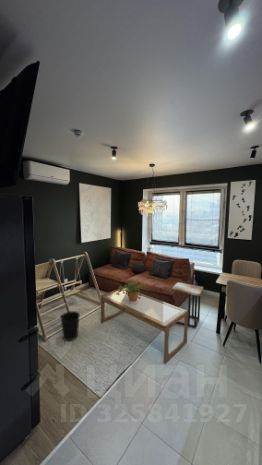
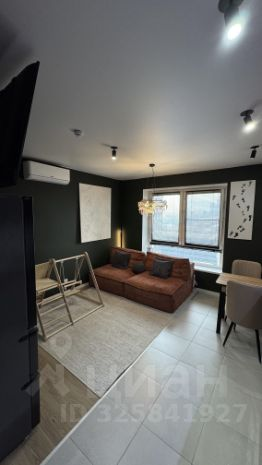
- side table [171,281,204,329]
- coffee table [100,287,189,364]
- potted plant [116,279,146,301]
- wastebasket [59,310,81,342]
